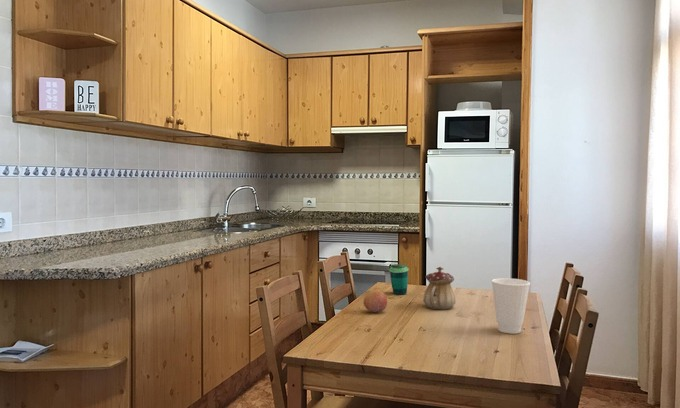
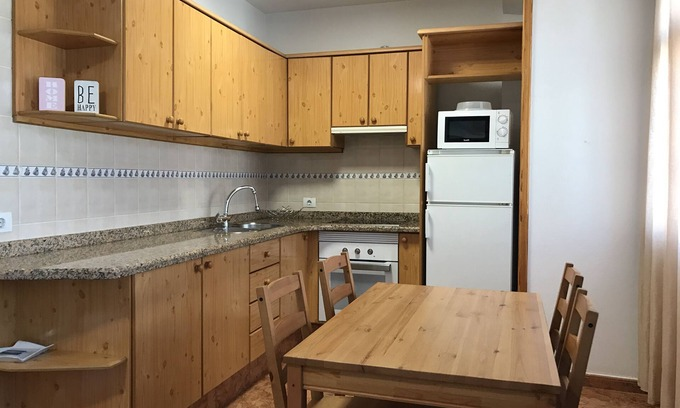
- cup [388,263,409,296]
- fruit [363,289,388,313]
- teapot [422,266,456,311]
- cup [491,277,531,335]
